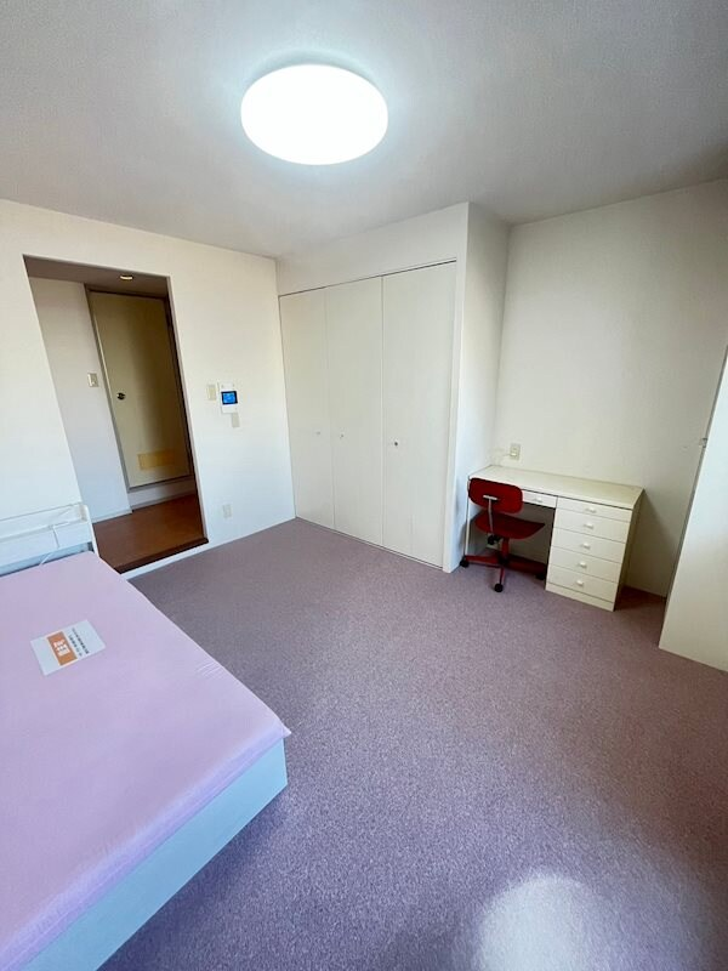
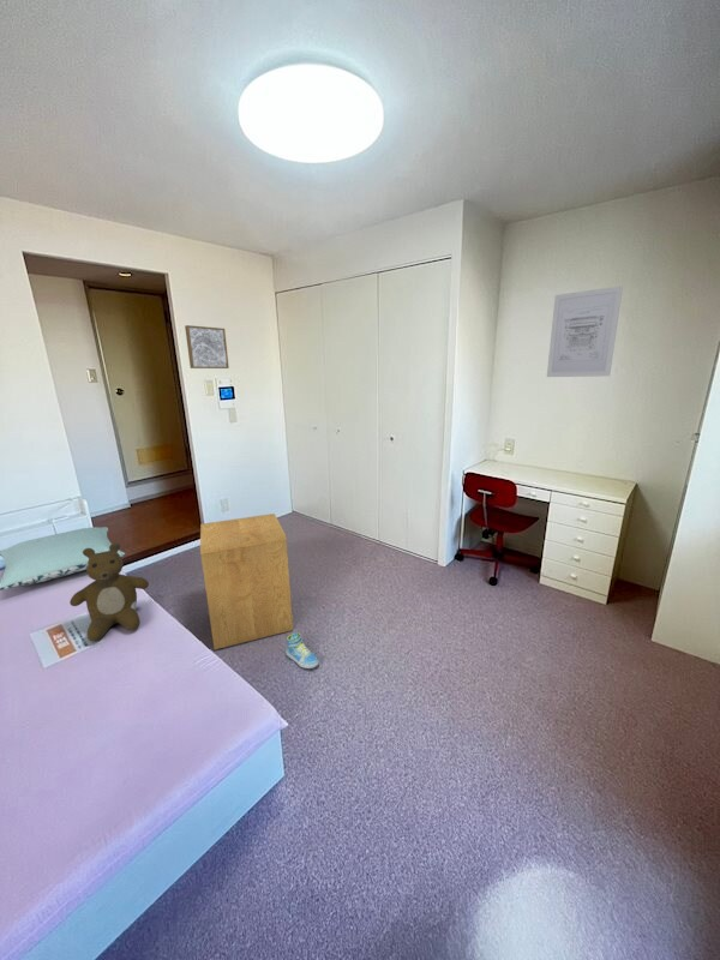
+ wall art [546,284,624,378]
+ side table [199,512,294,650]
+ teddy bear [68,541,150,643]
+ sneaker [284,631,319,670]
+ wall art [184,324,230,370]
+ pillow [0,526,126,592]
